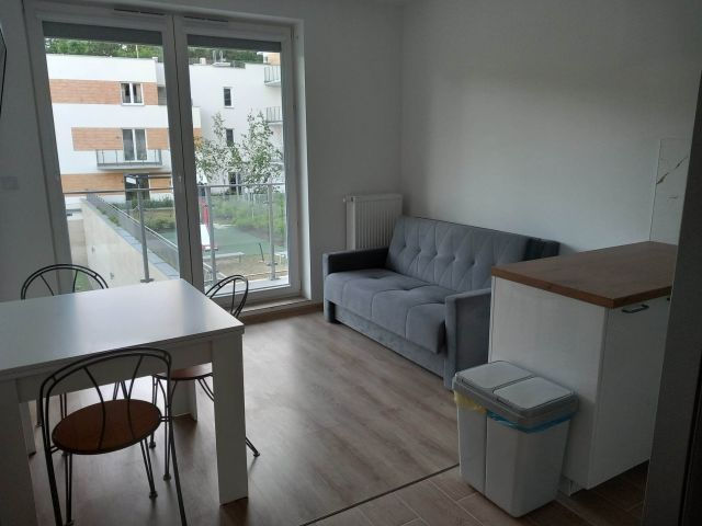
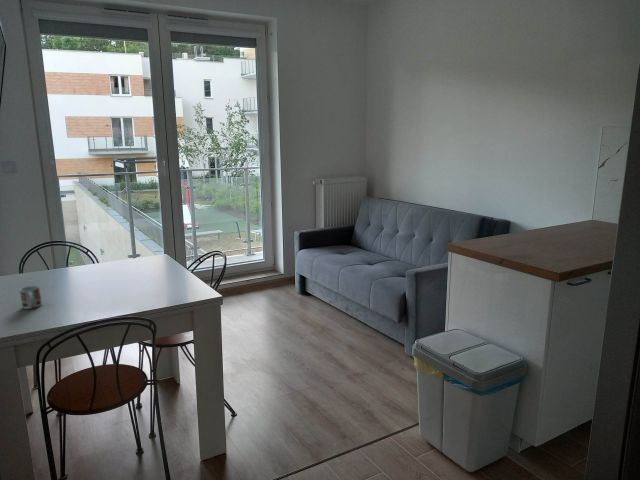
+ cup [19,284,43,310]
